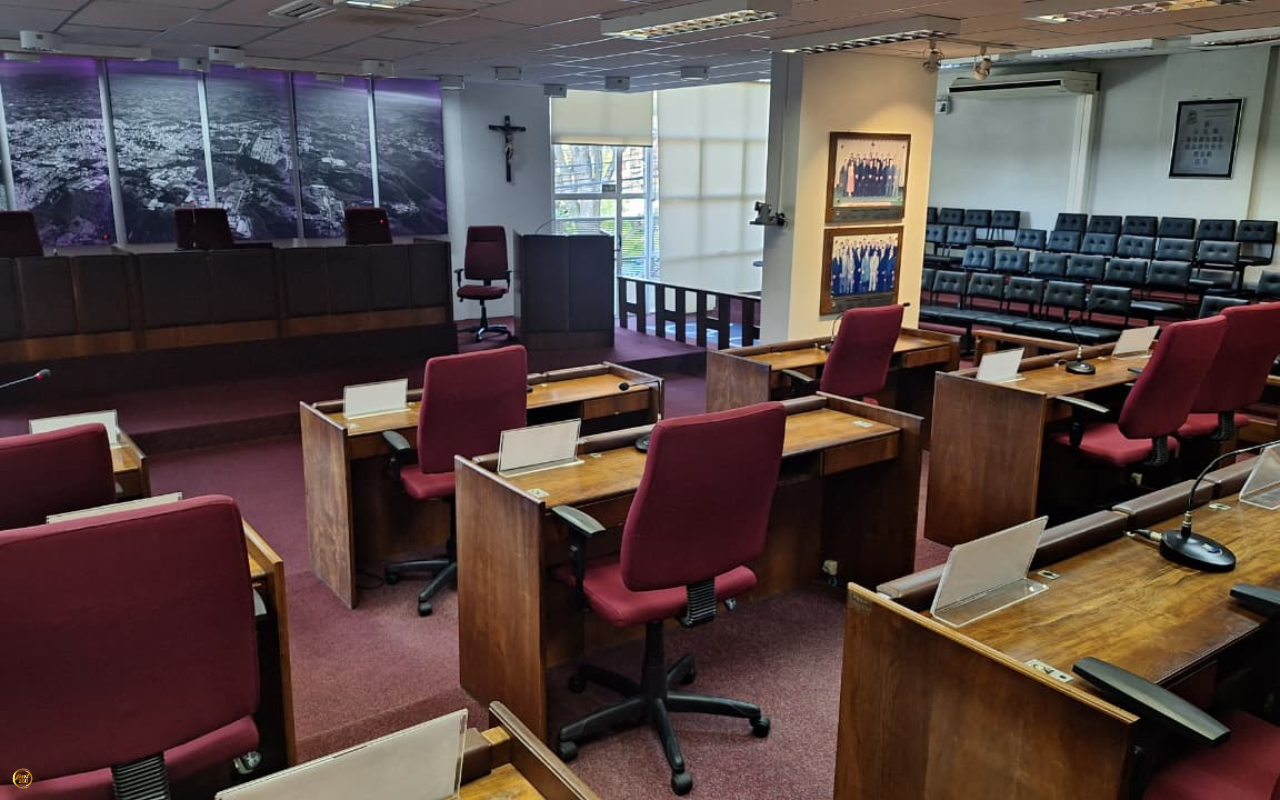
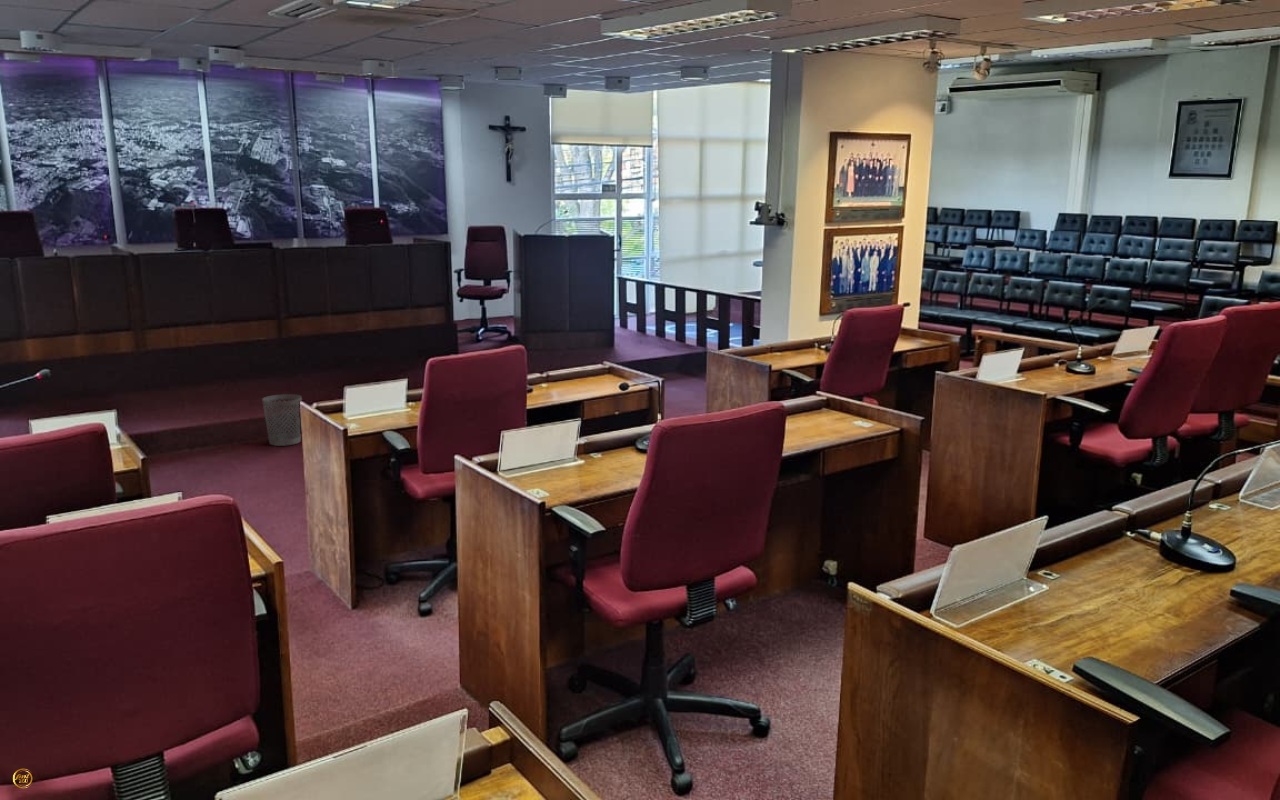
+ wastebasket [261,393,303,447]
